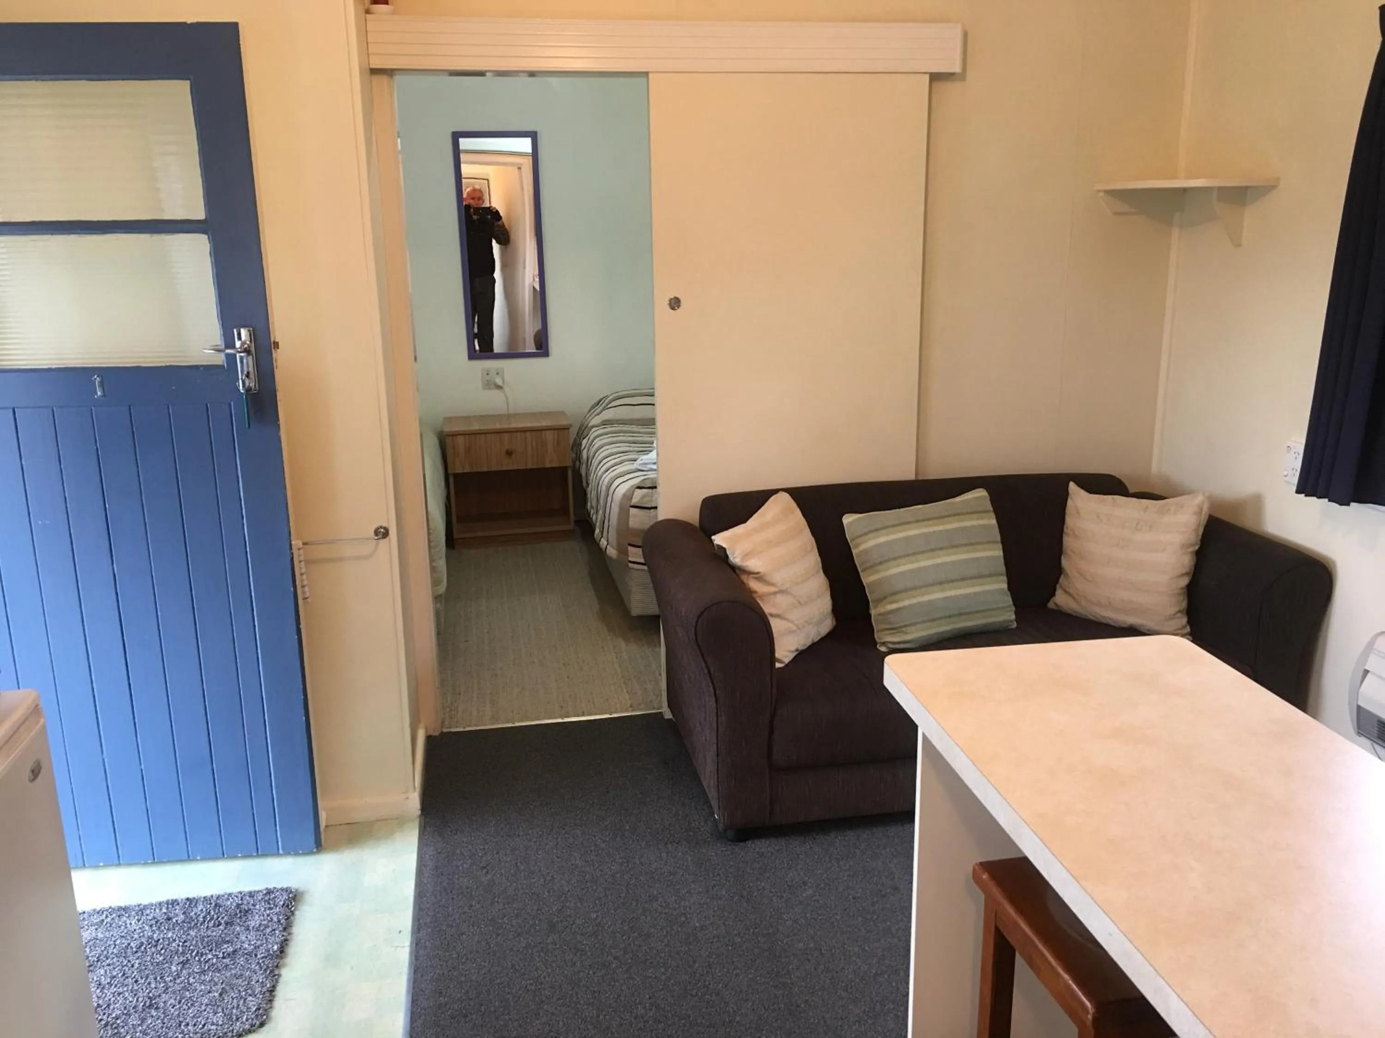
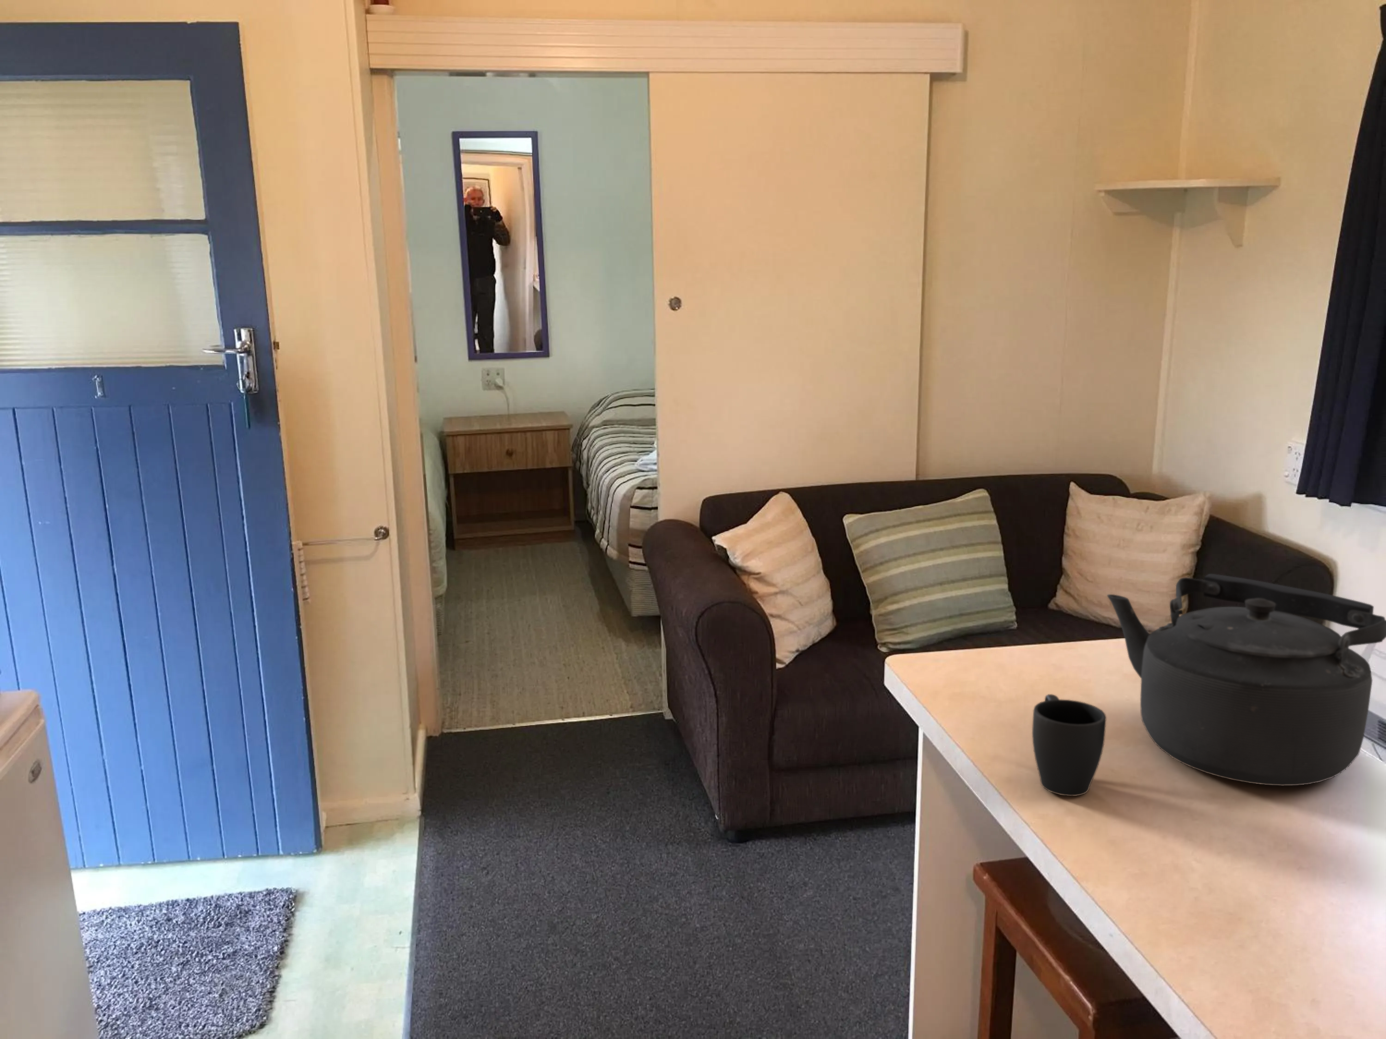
+ mug [1031,694,1107,797]
+ kettle [1107,574,1386,787]
